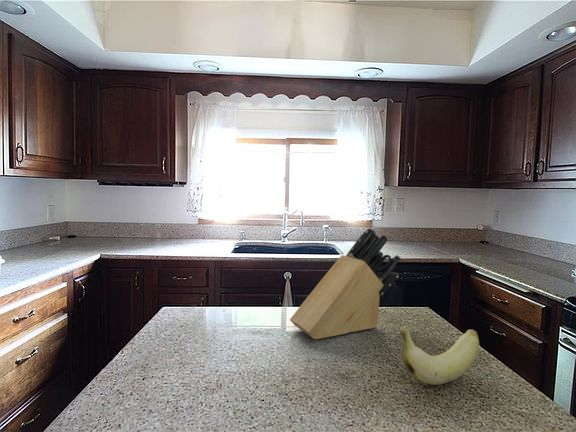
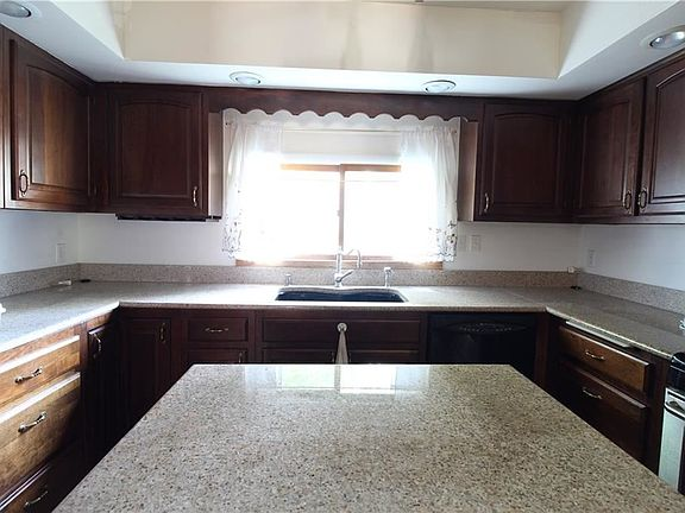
- knife block [289,227,402,340]
- banana [398,325,480,386]
